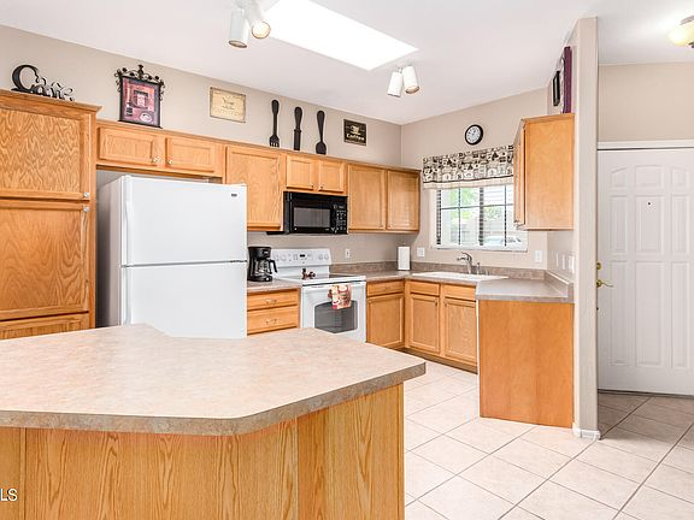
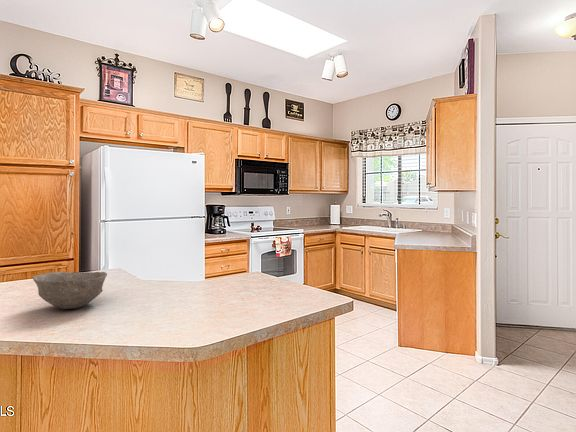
+ bowl [32,271,108,310]
